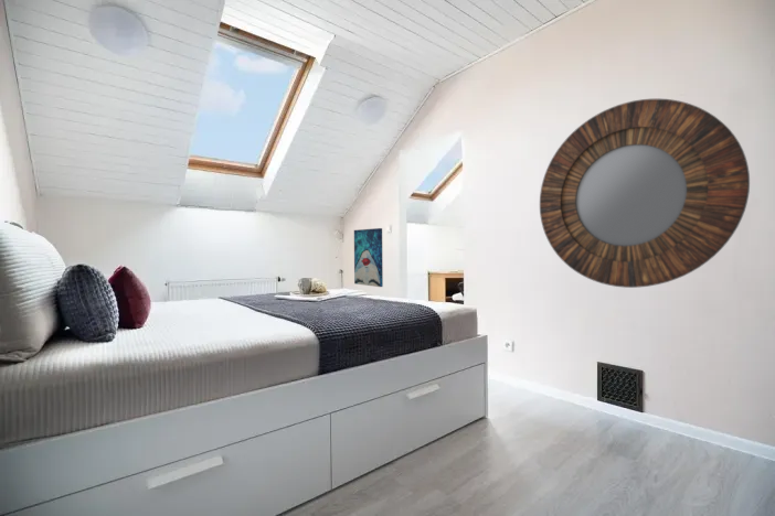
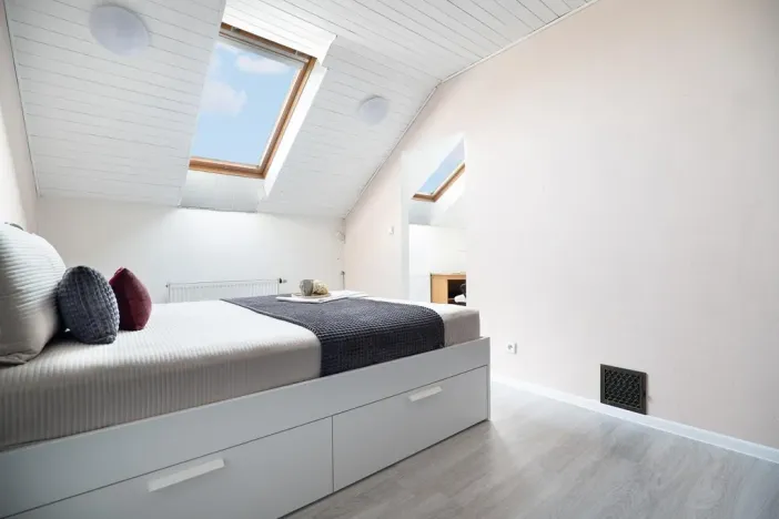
- wall art [353,227,384,288]
- home mirror [539,98,751,289]
